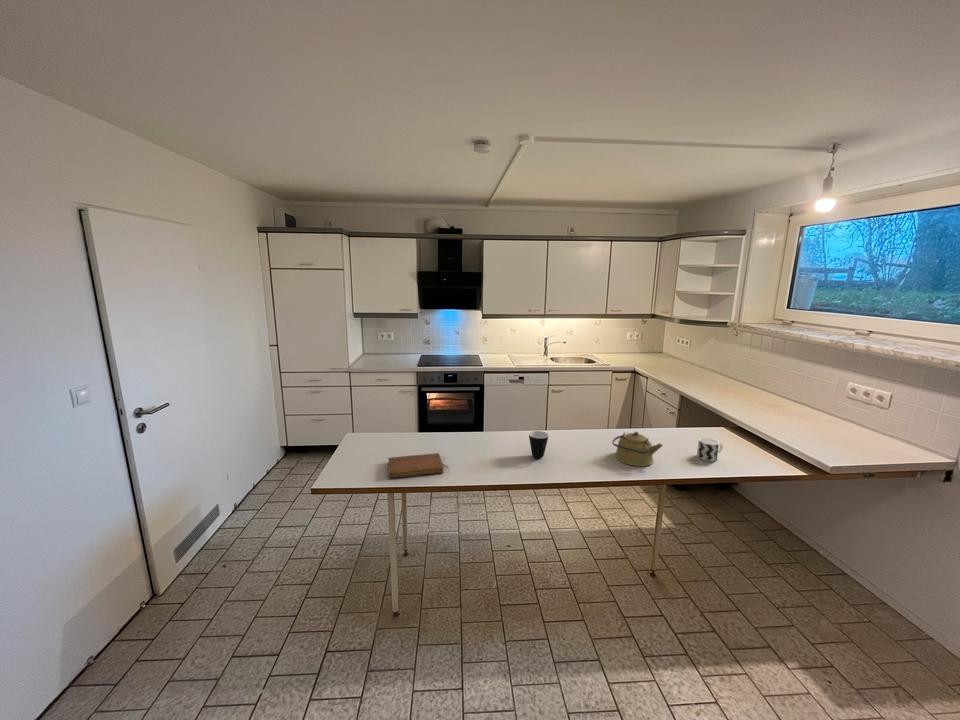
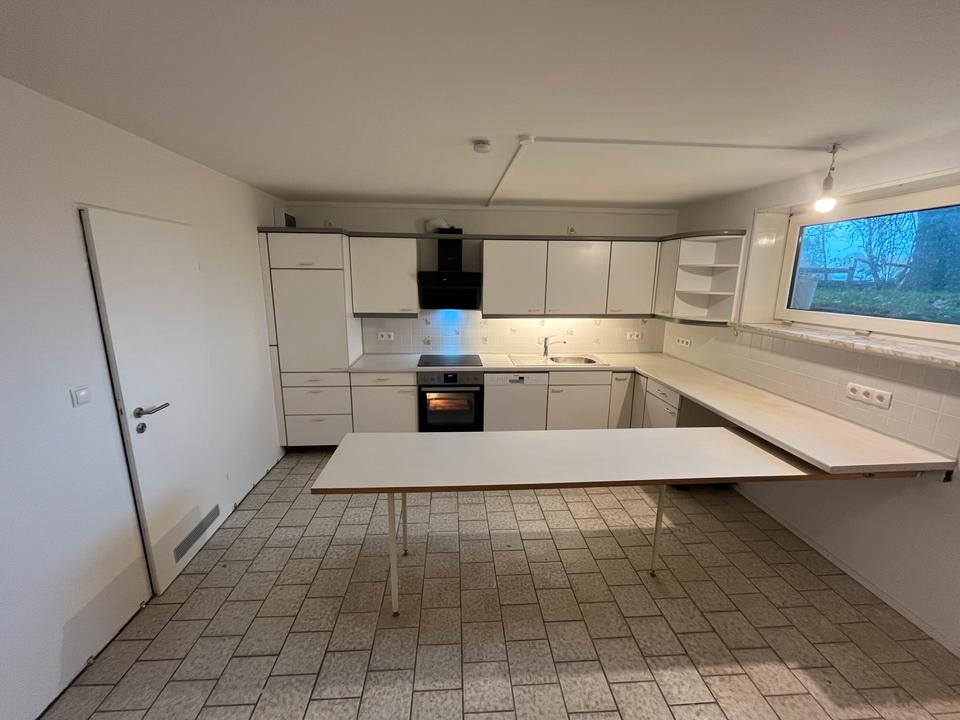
- notebook [387,452,445,479]
- mug [528,430,549,459]
- cup [696,437,724,462]
- kettle [611,431,664,467]
